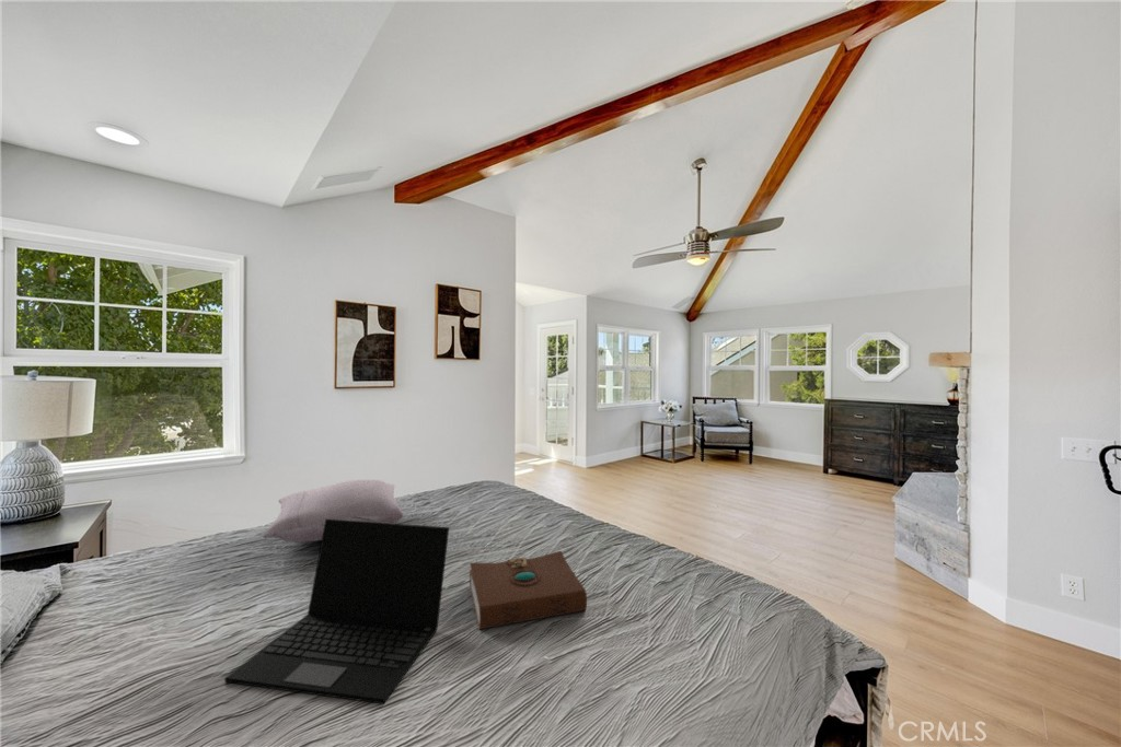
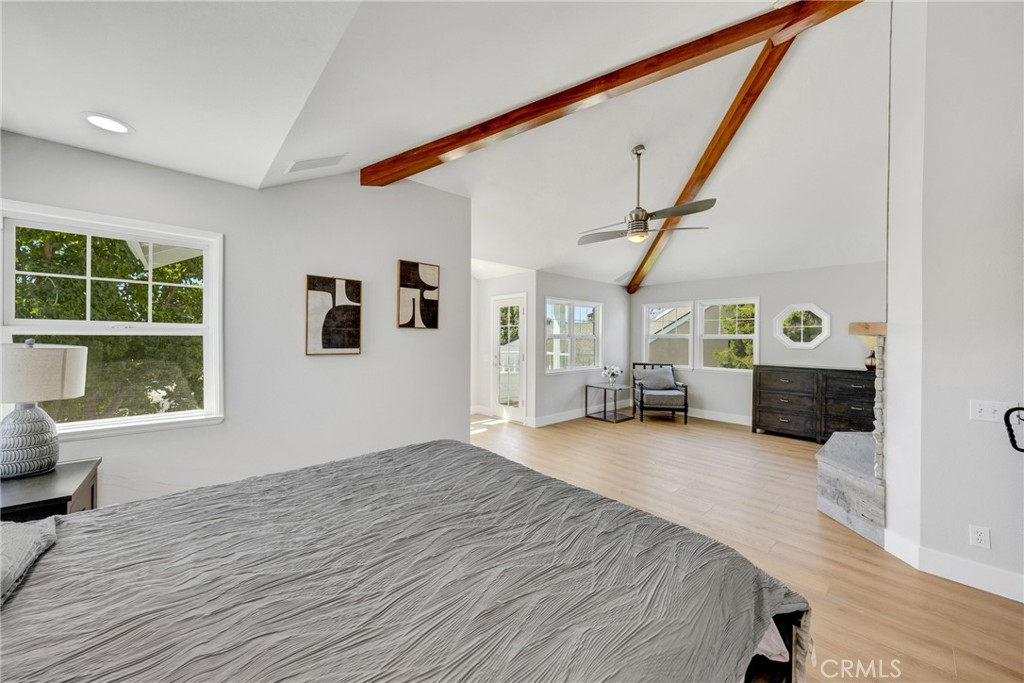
- book [469,550,588,630]
- pillow [262,479,405,544]
- laptop [223,520,450,705]
